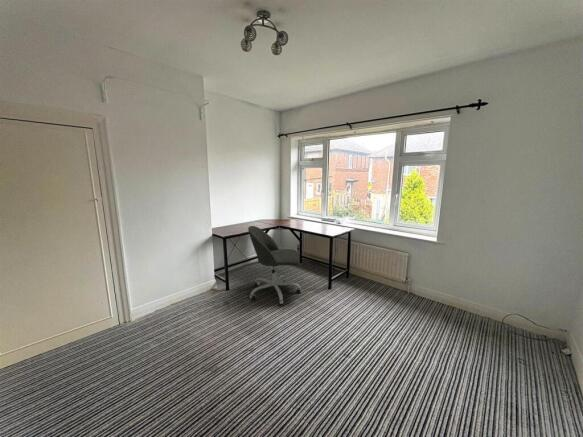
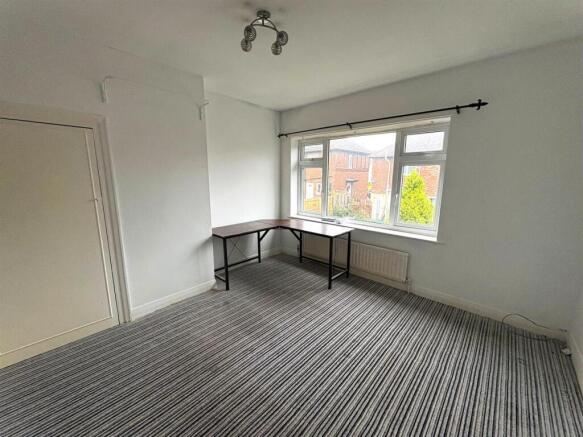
- office chair [247,225,302,306]
